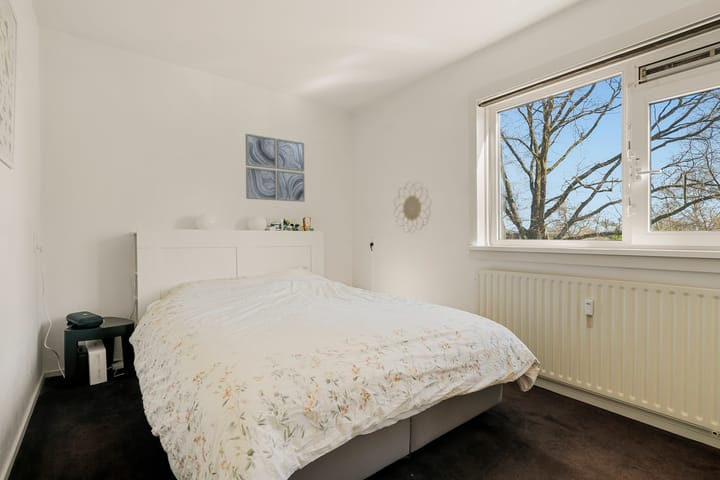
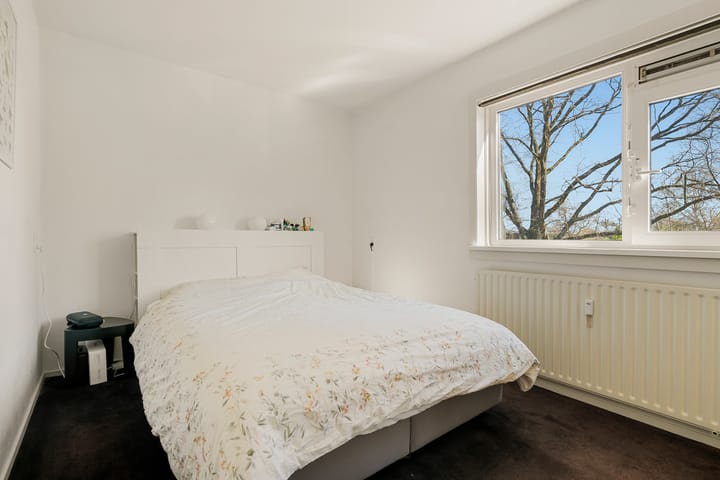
- wall art [244,133,306,203]
- decorative wall piece [393,180,432,235]
